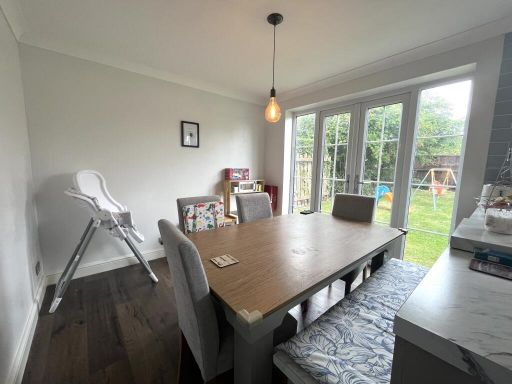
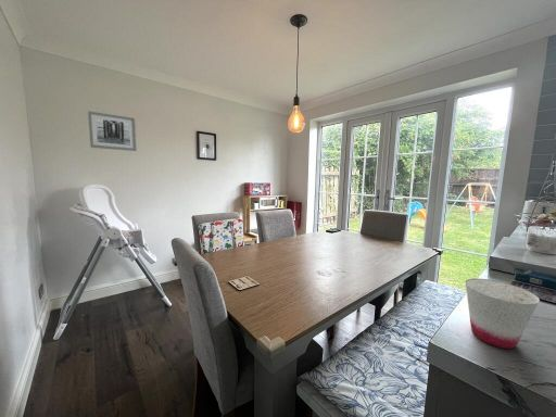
+ wall art [87,110,138,152]
+ cup [465,278,541,350]
